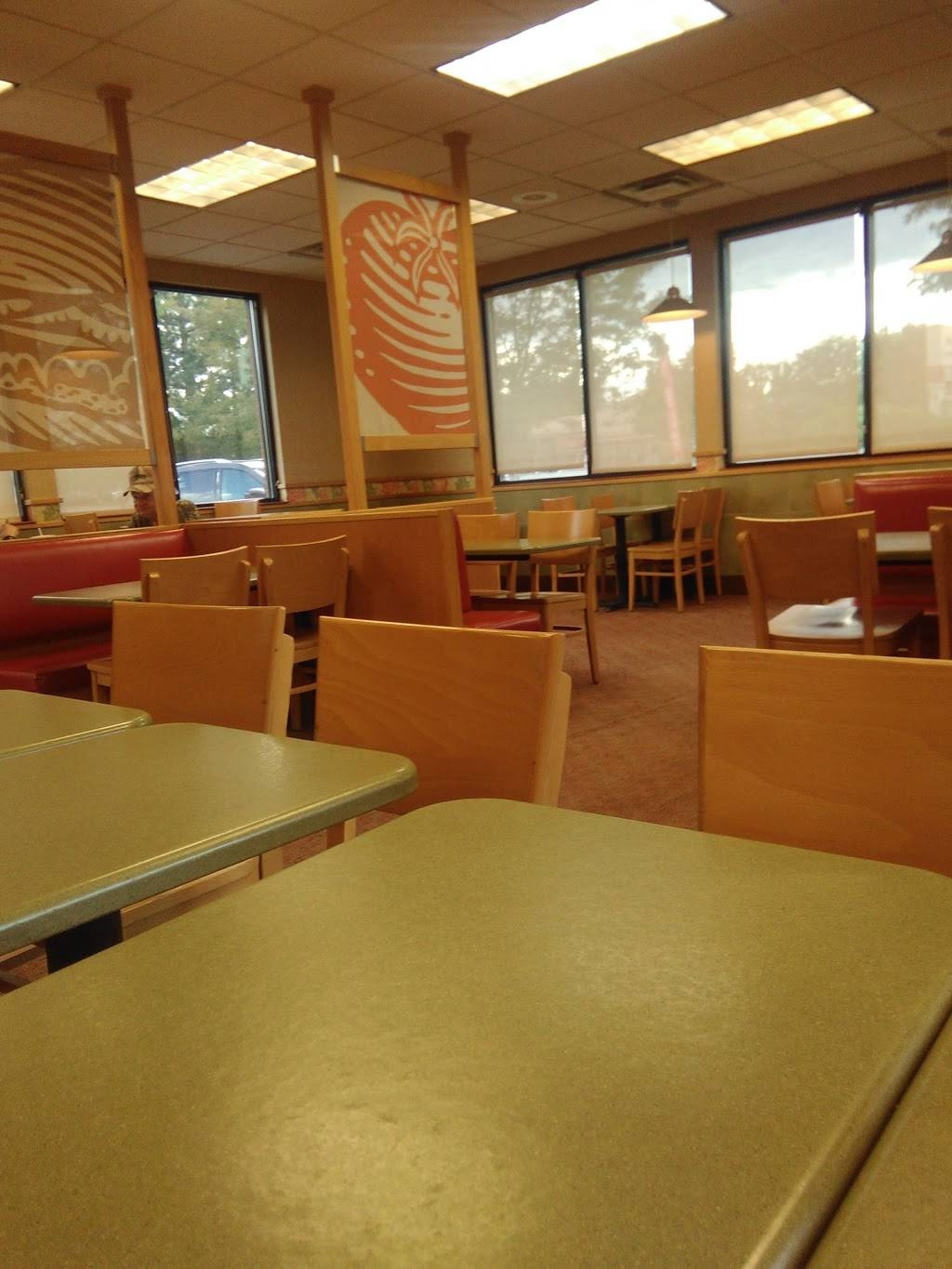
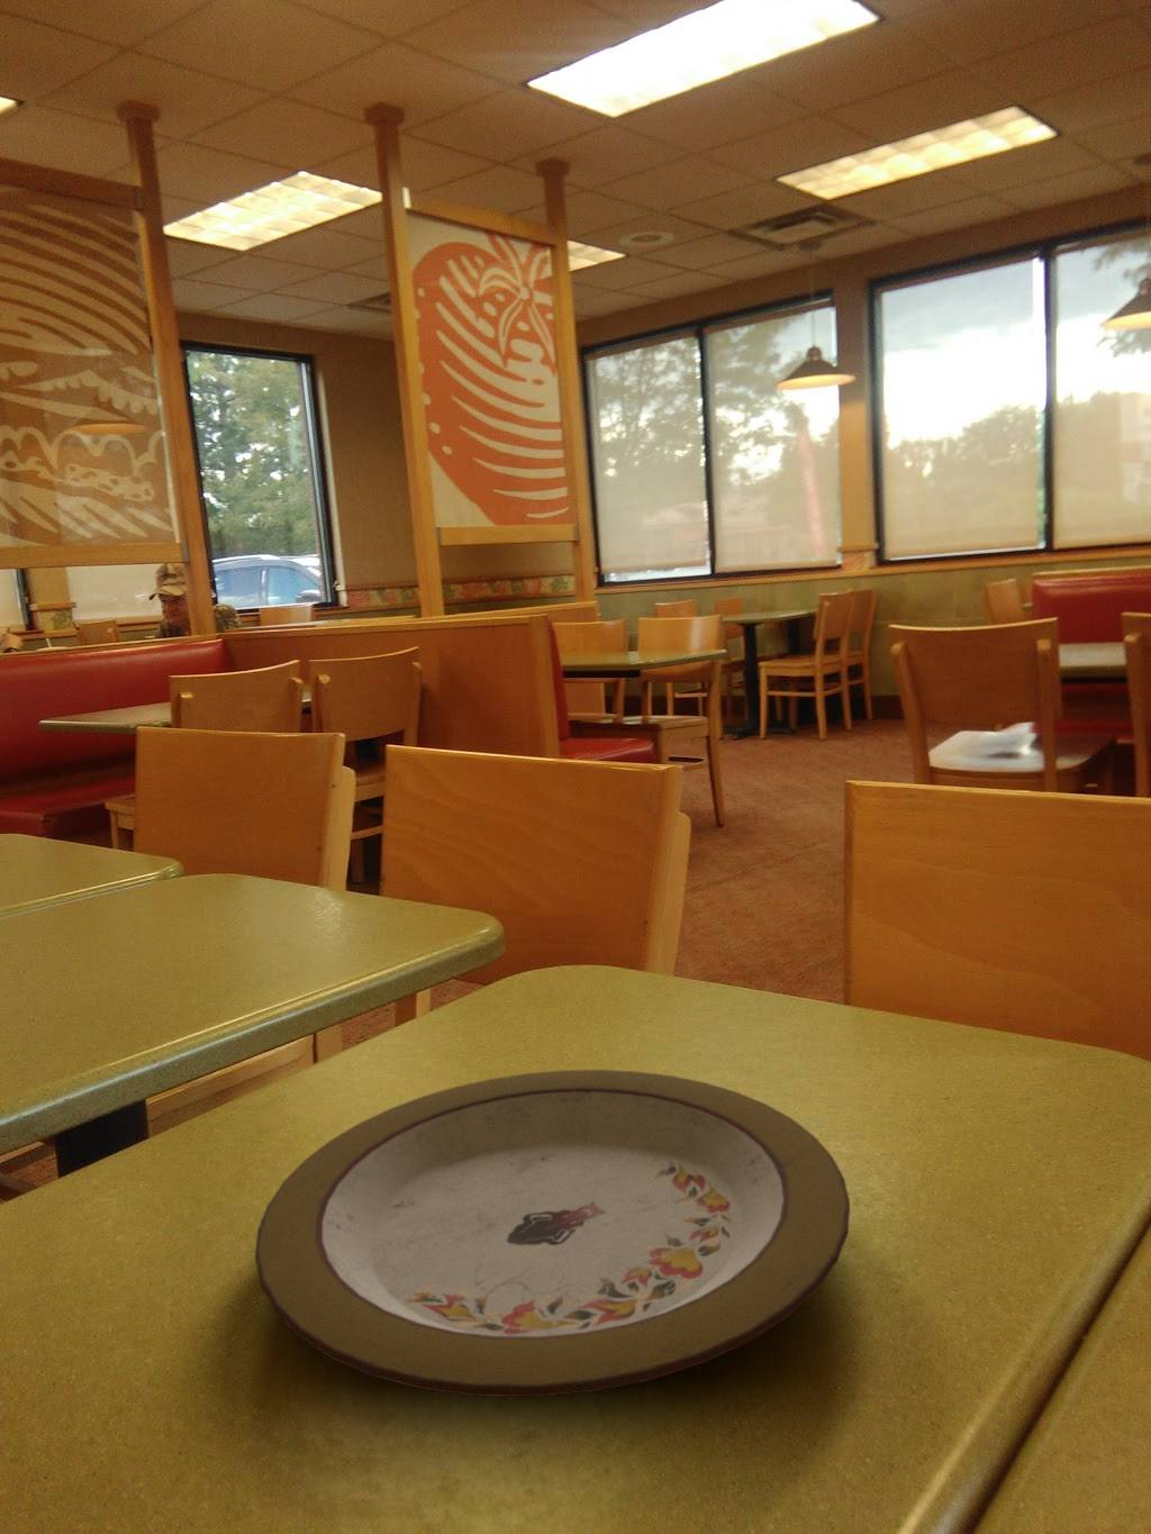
+ plate [254,1069,851,1399]
